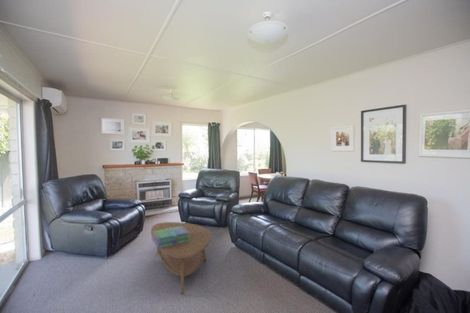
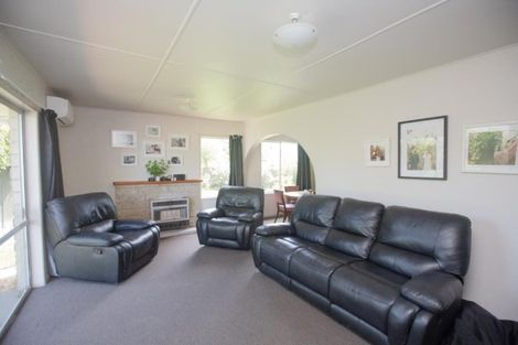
- coffee table [150,221,212,295]
- stack of books [151,227,190,248]
